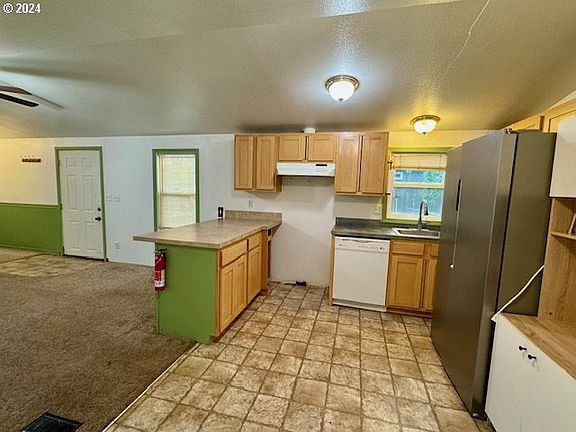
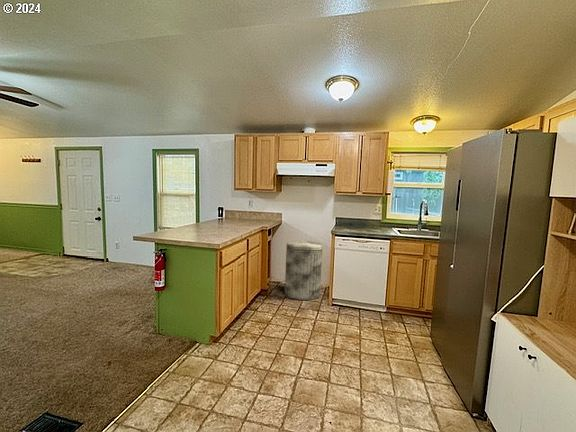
+ trash can [284,240,324,301]
